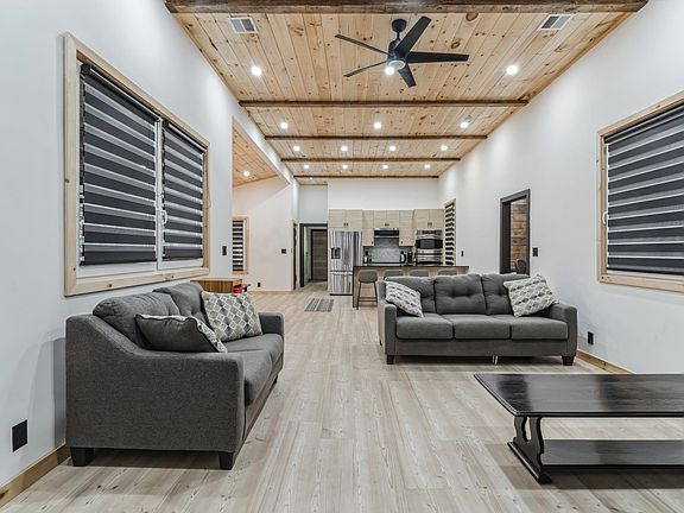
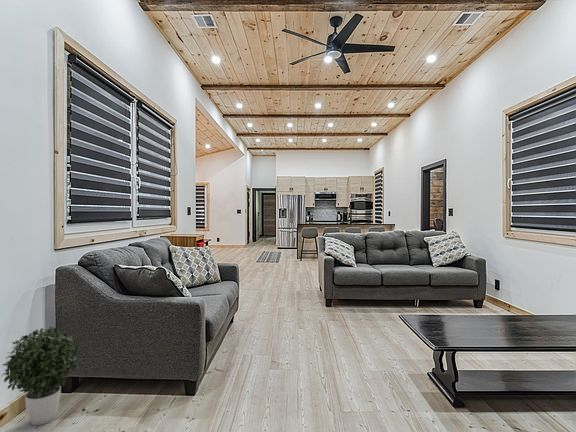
+ potted plant [0,325,82,426]
